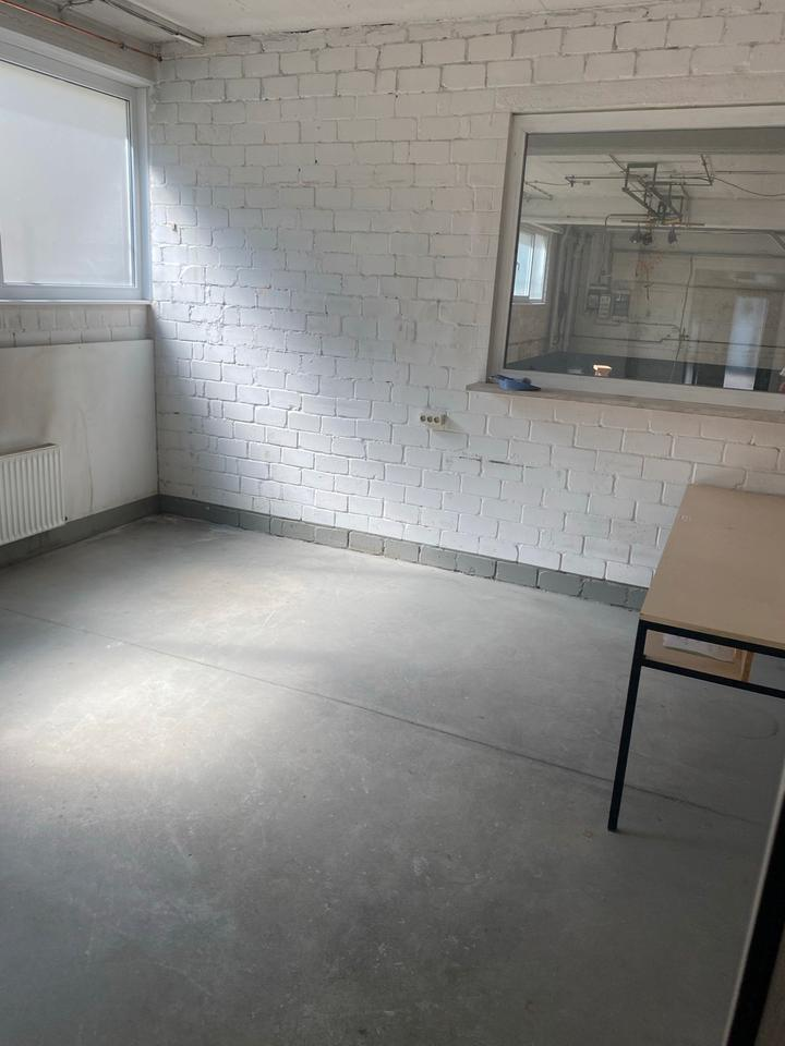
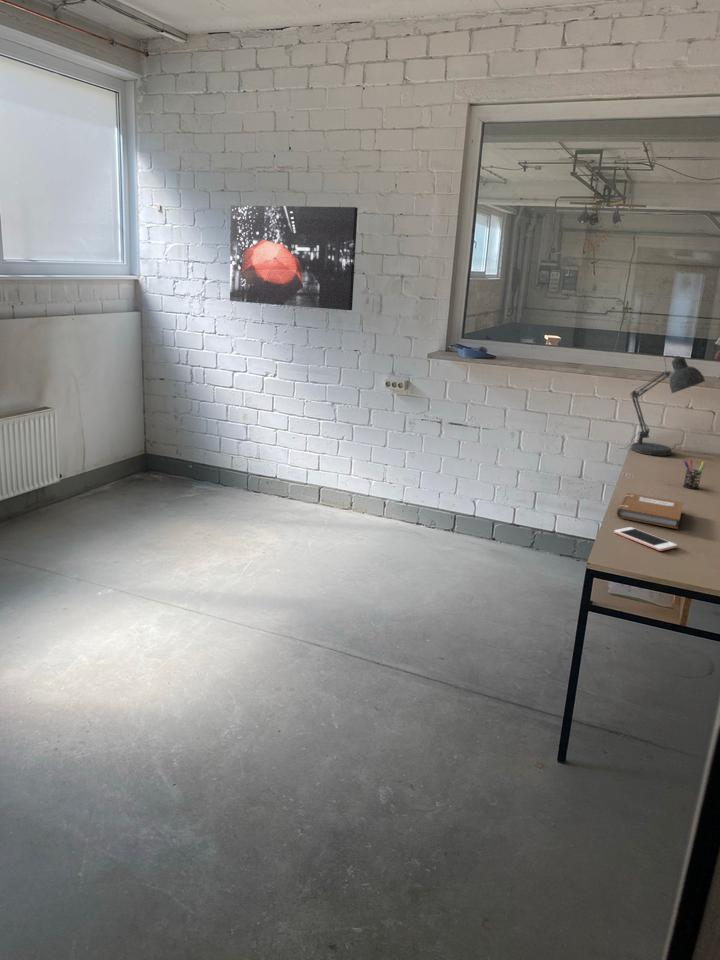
+ notebook [616,492,684,530]
+ wall art [229,204,359,311]
+ desk lamp [617,354,706,457]
+ pen holder [682,458,706,490]
+ cell phone [613,526,678,552]
